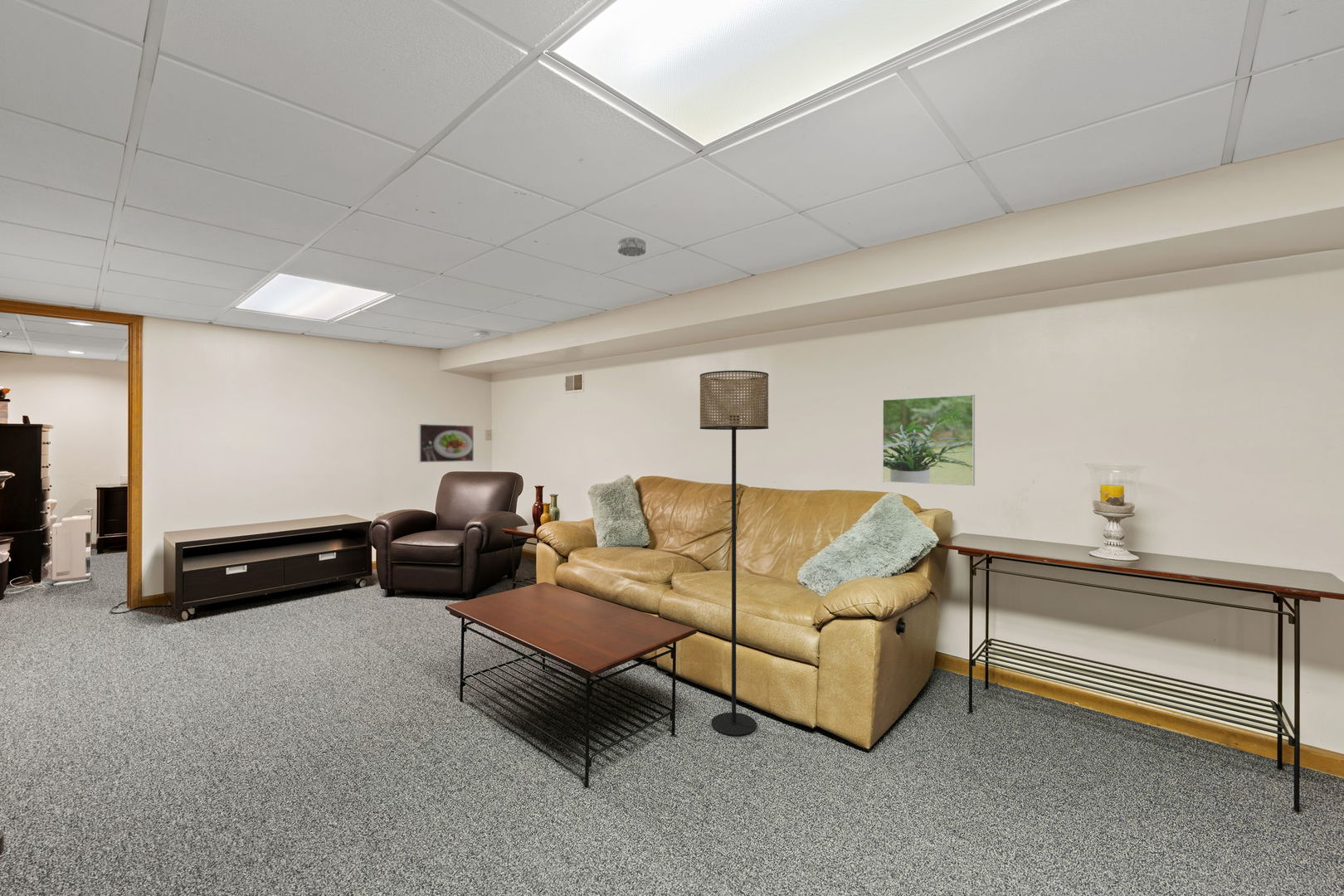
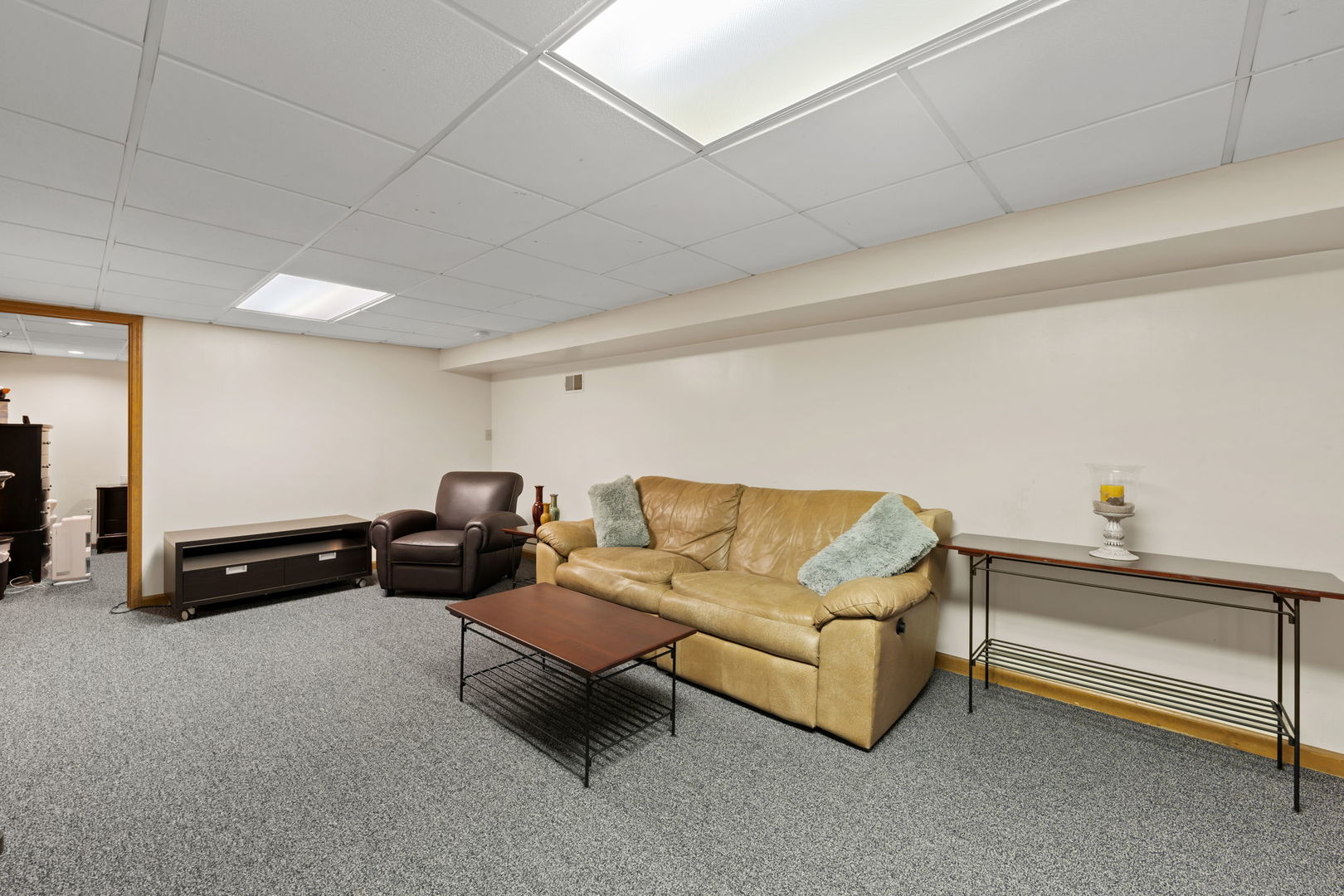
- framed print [418,423,475,463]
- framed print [882,394,976,486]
- smoke detector [617,236,646,257]
- floor lamp [699,370,769,737]
